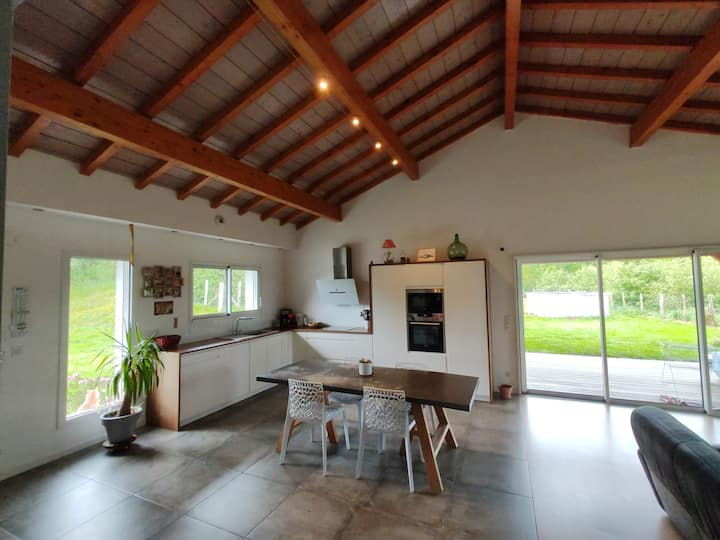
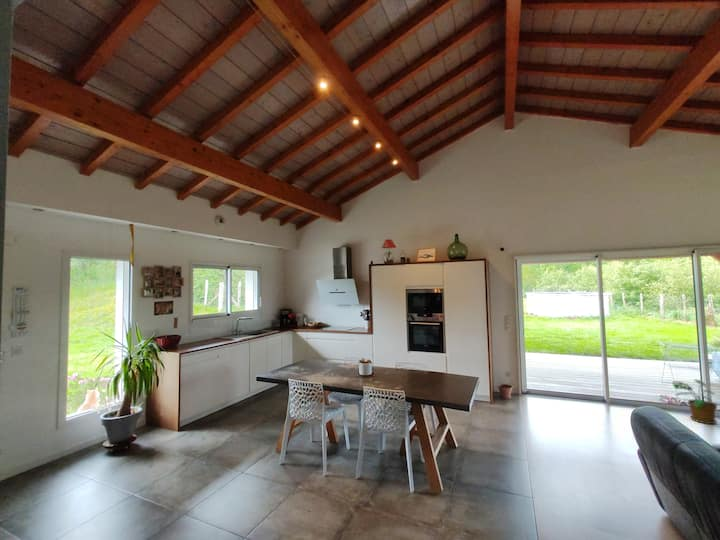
+ potted plant [671,378,720,425]
